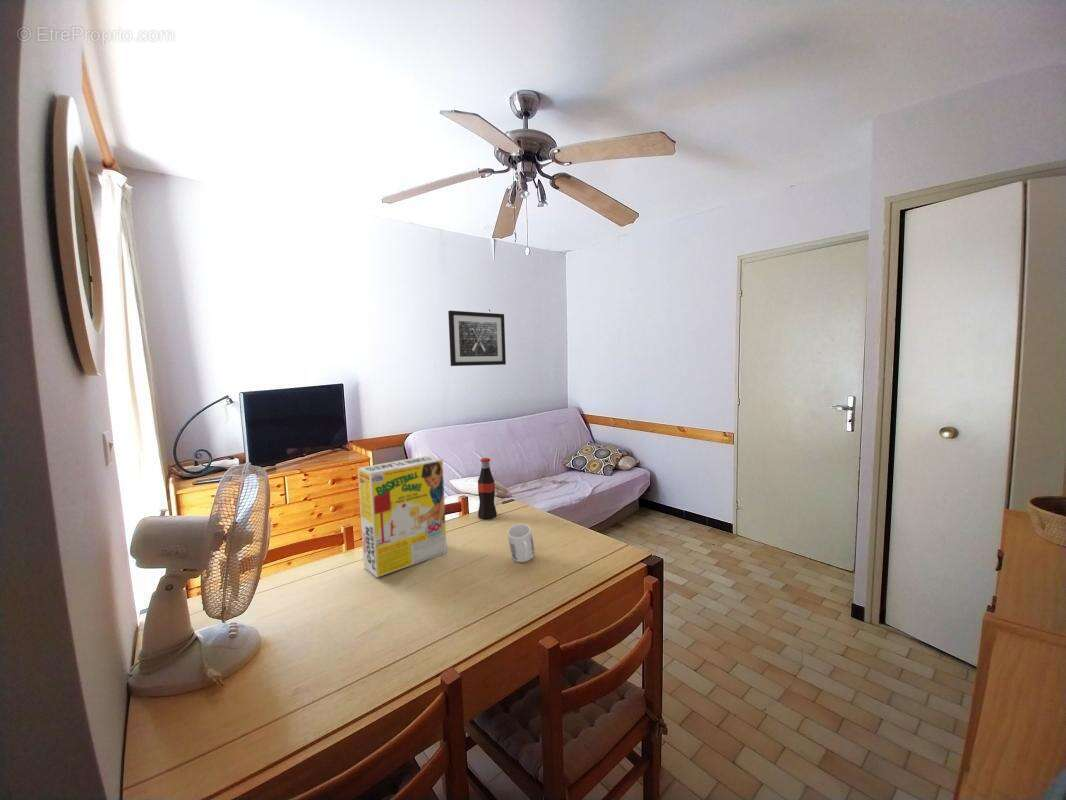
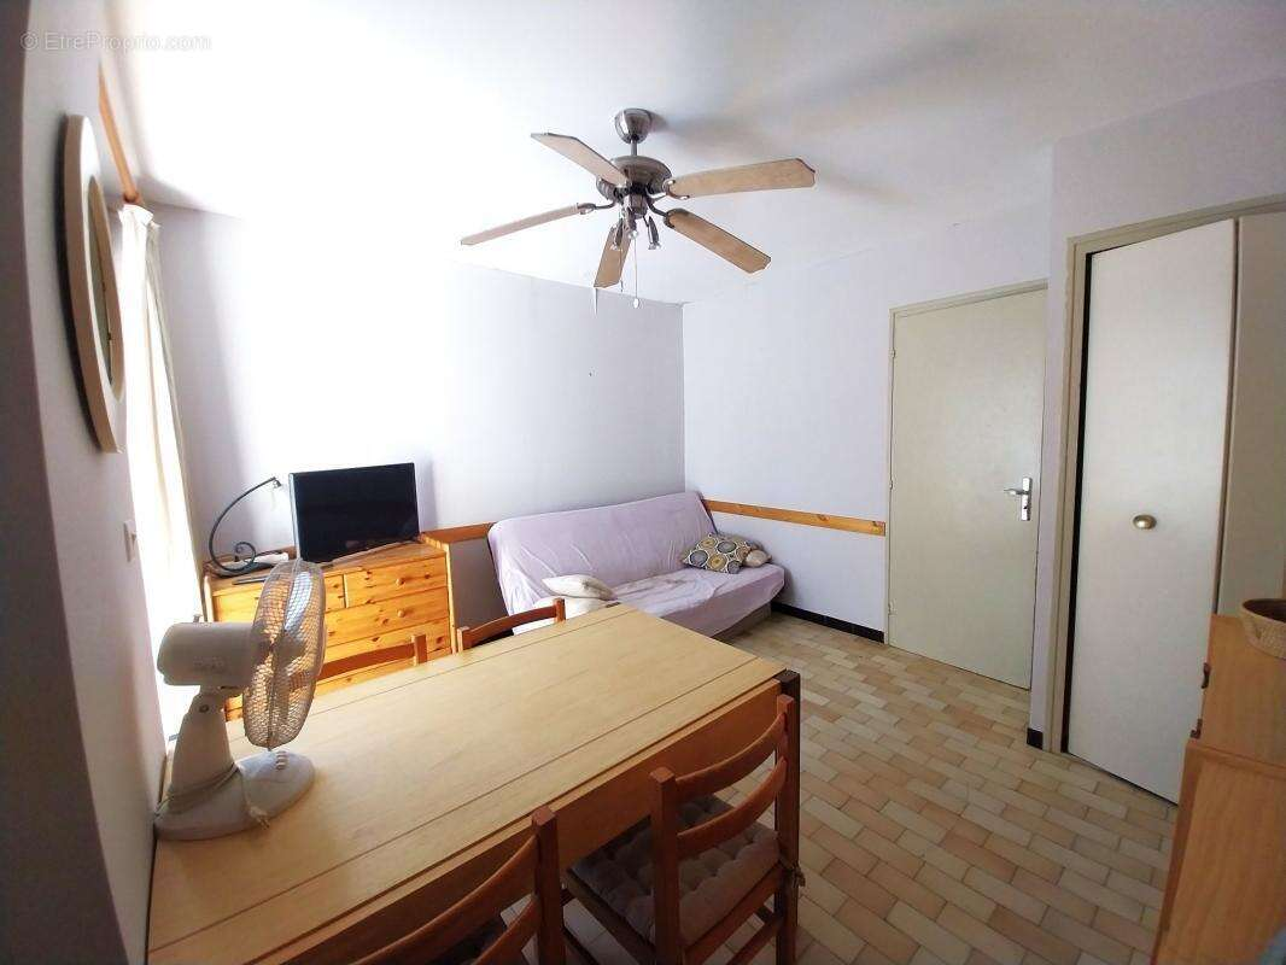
- wall art [447,310,507,367]
- bottle [477,457,498,520]
- mug [507,523,536,563]
- cereal box [357,455,448,578]
